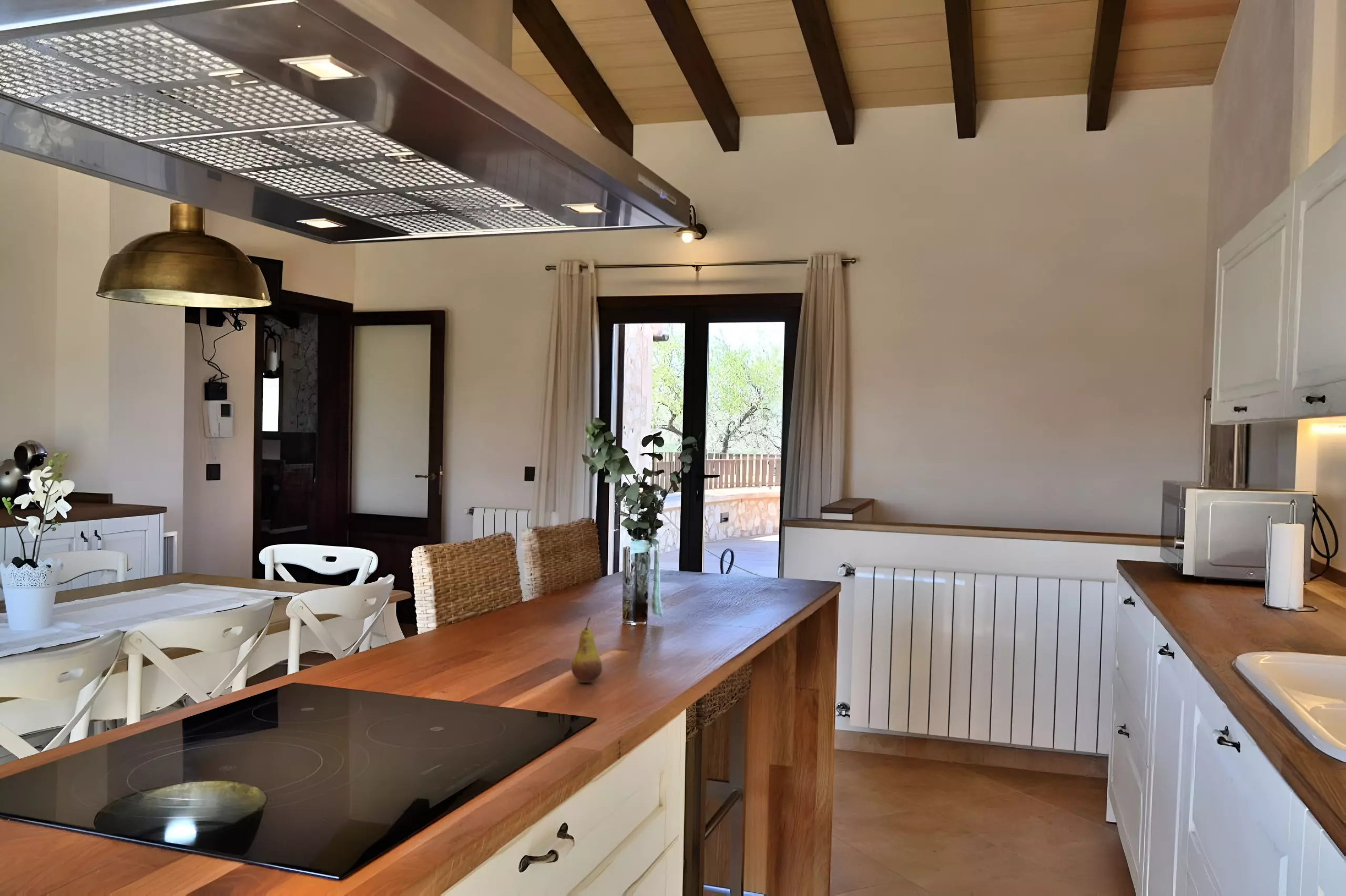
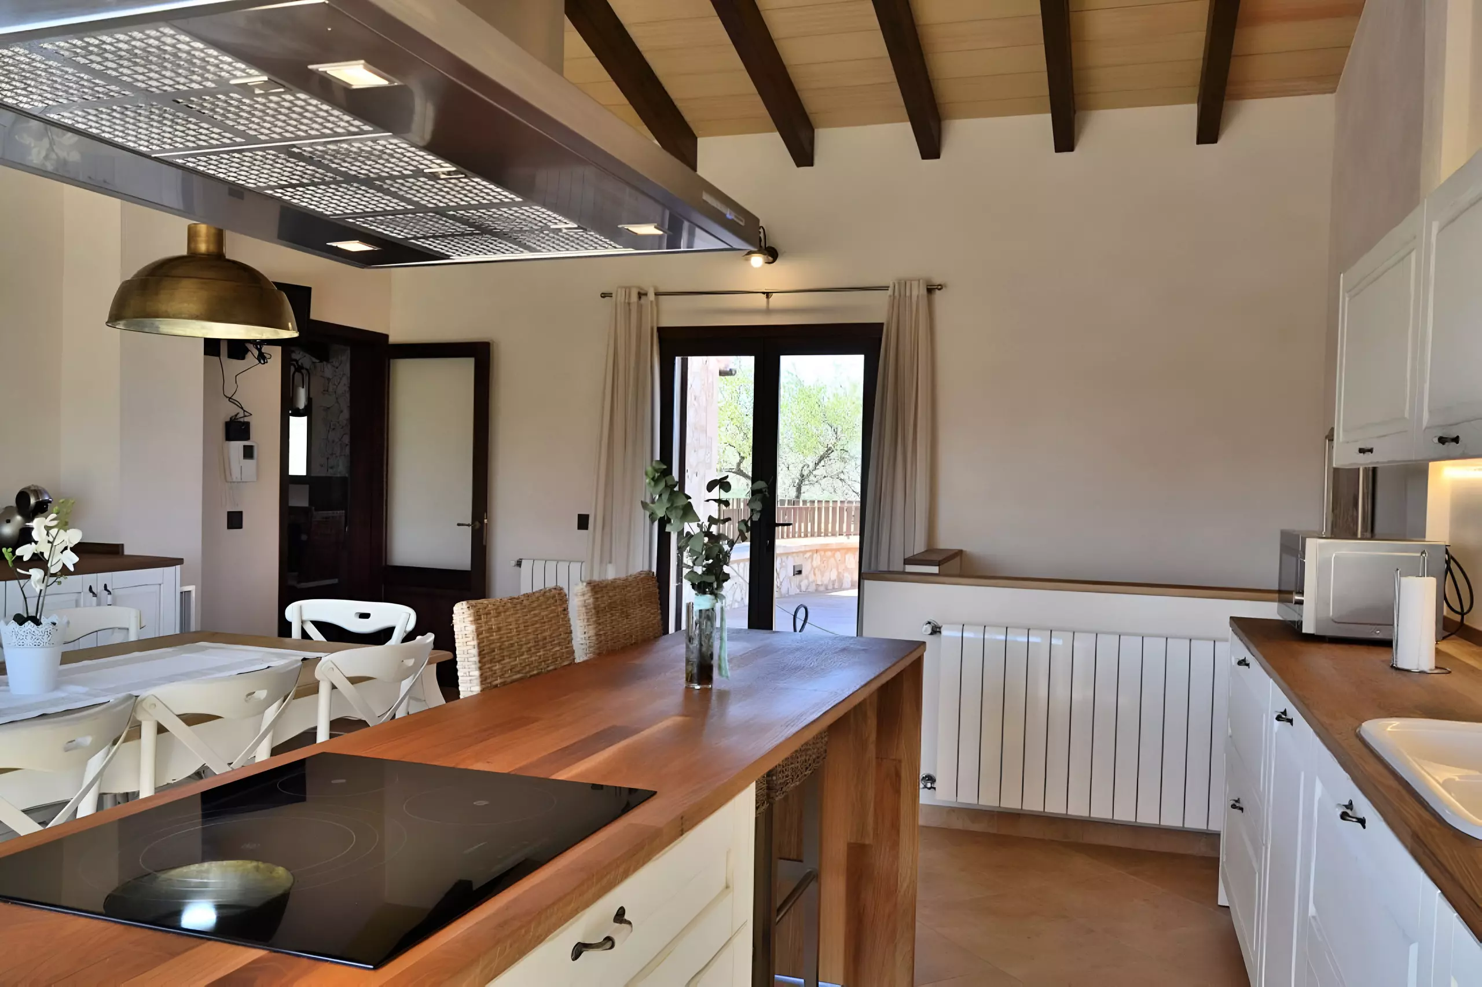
- fruit [571,616,603,683]
